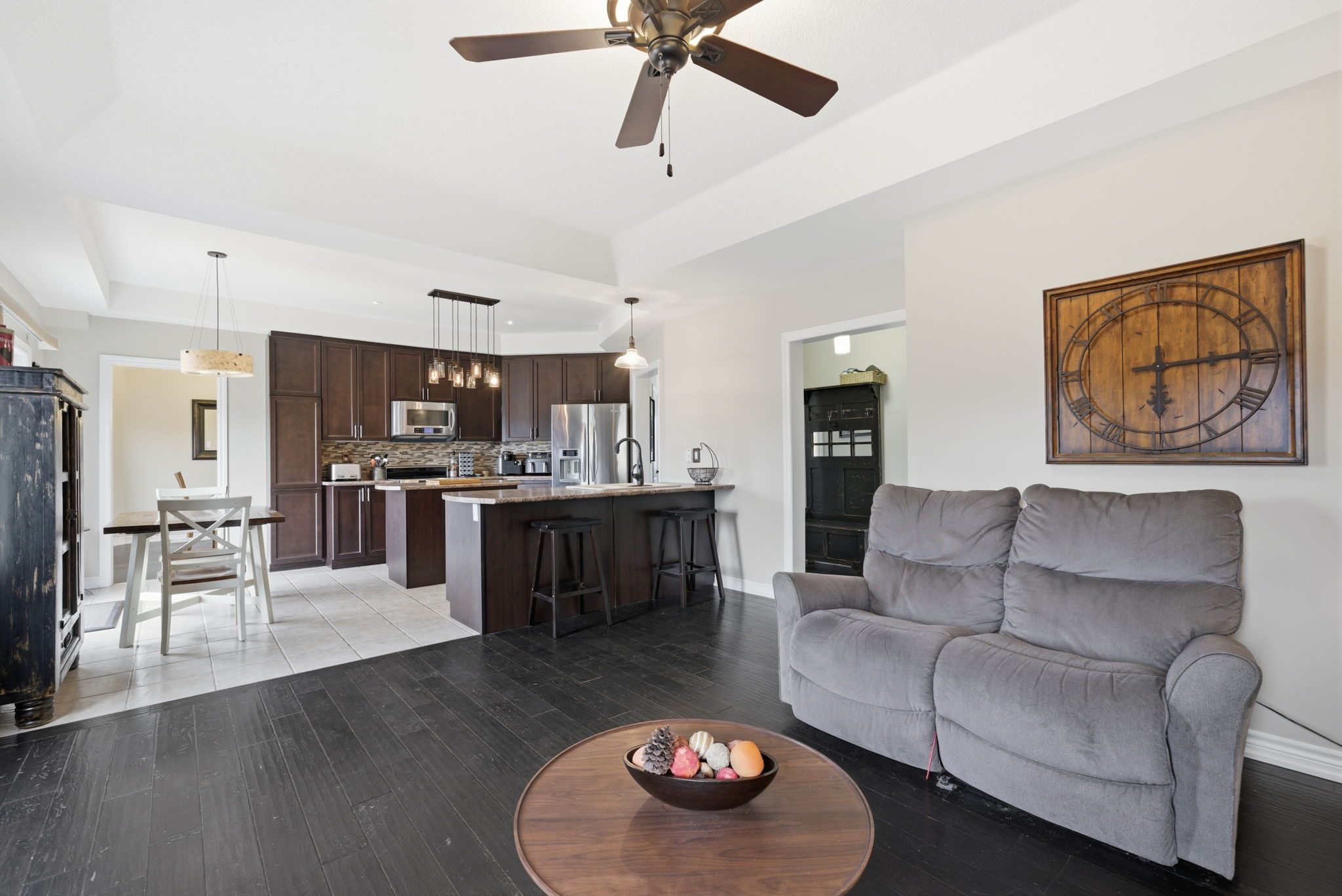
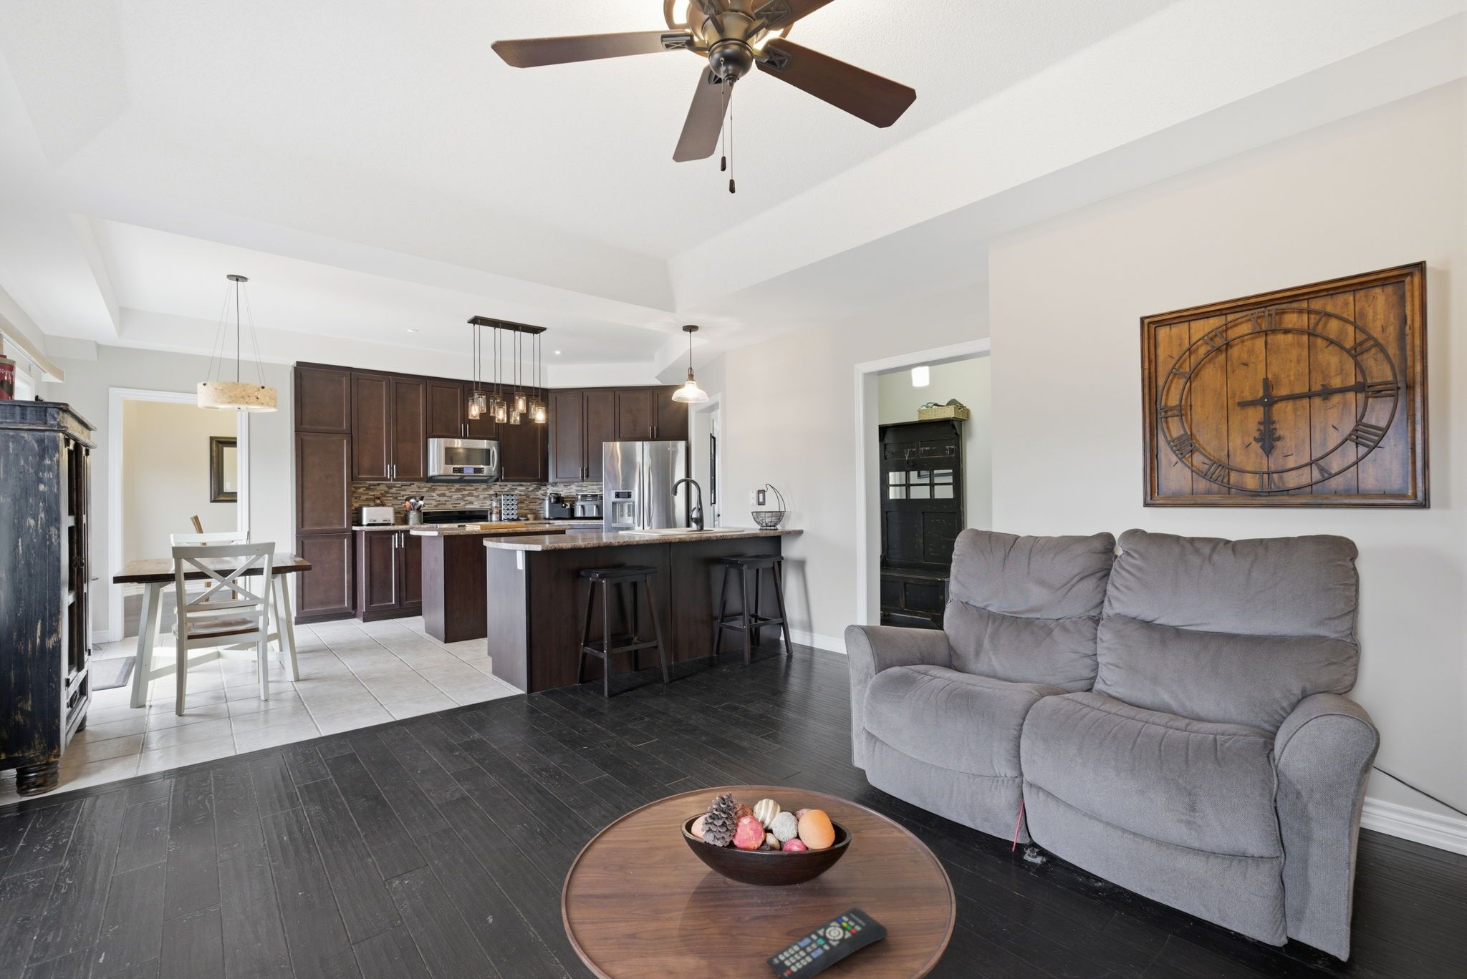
+ remote control [765,907,889,979]
